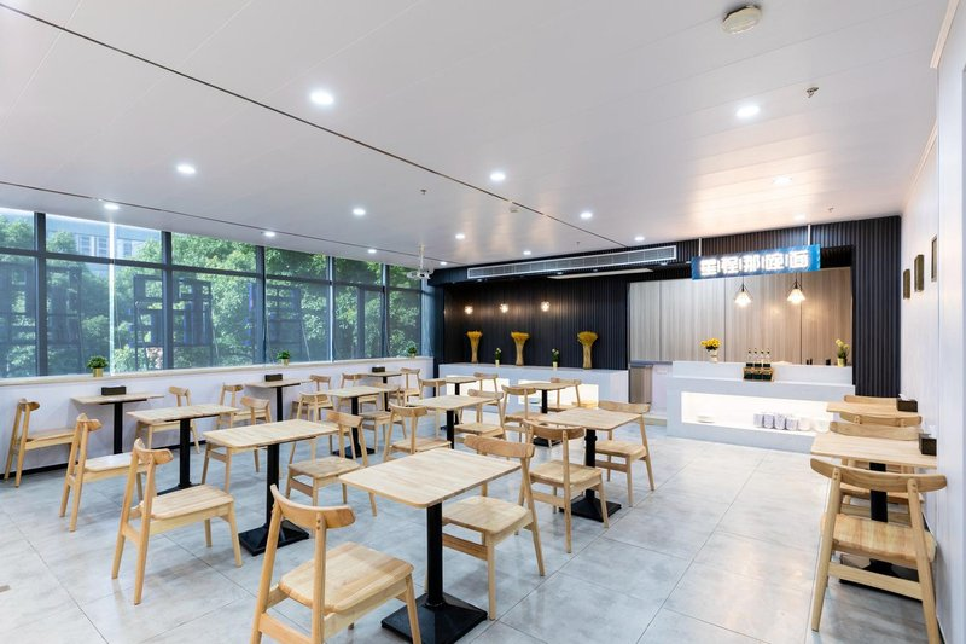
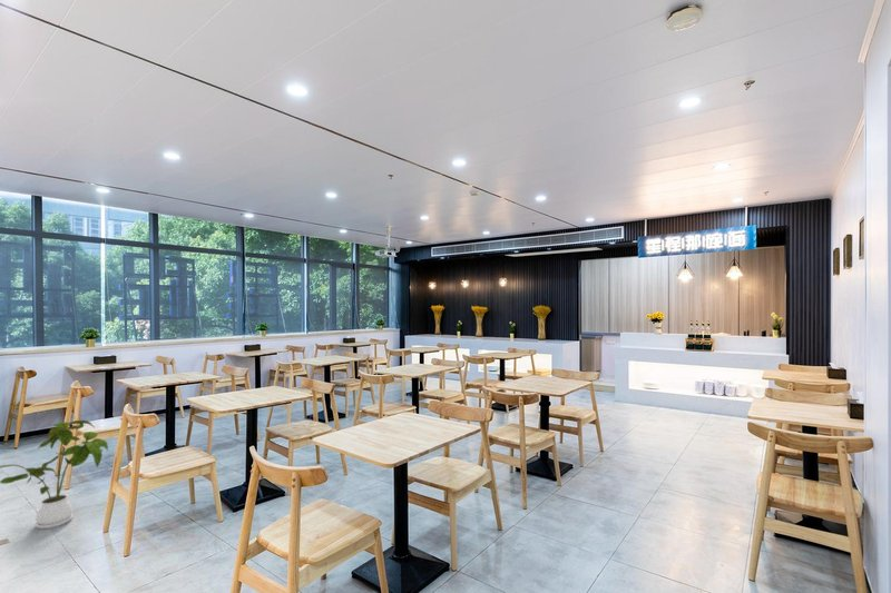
+ house plant [0,419,109,530]
